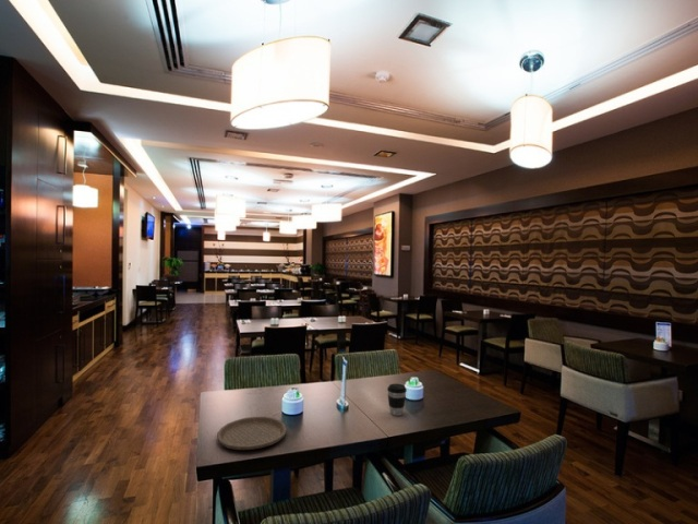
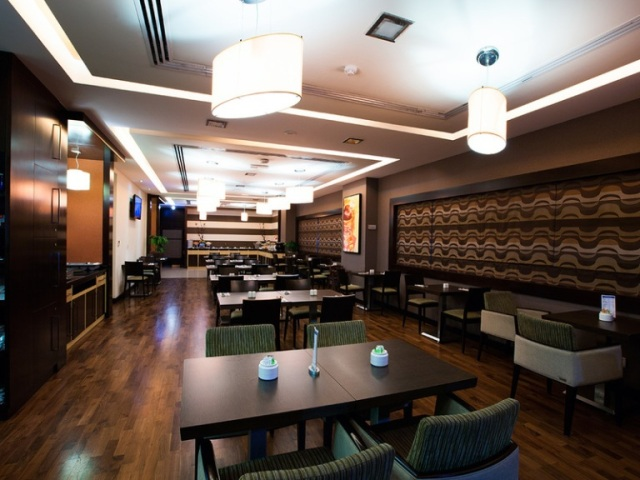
- coffee cup [386,383,408,417]
- plate [216,416,288,451]
